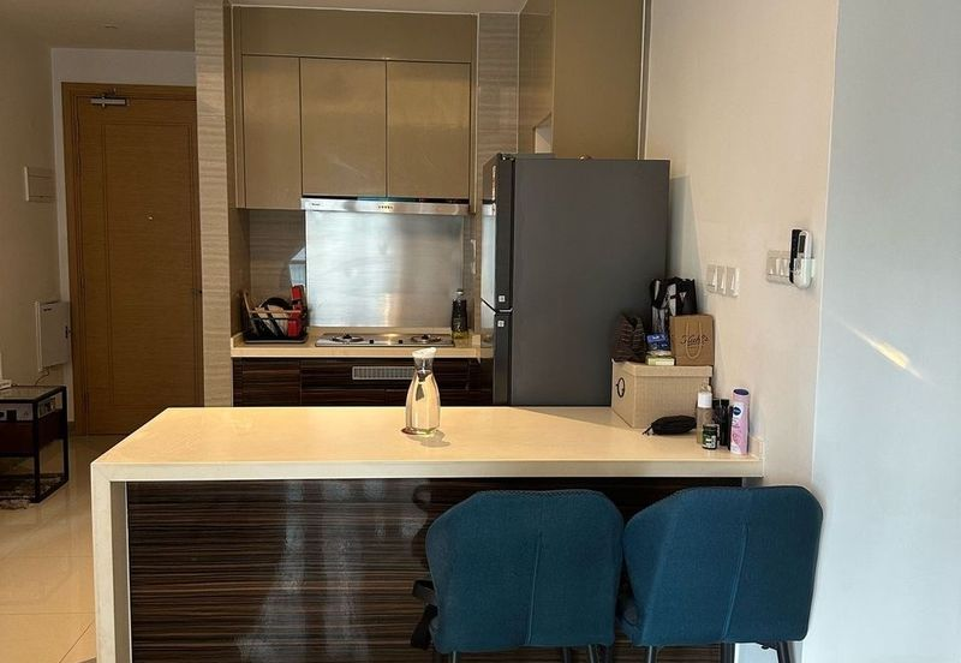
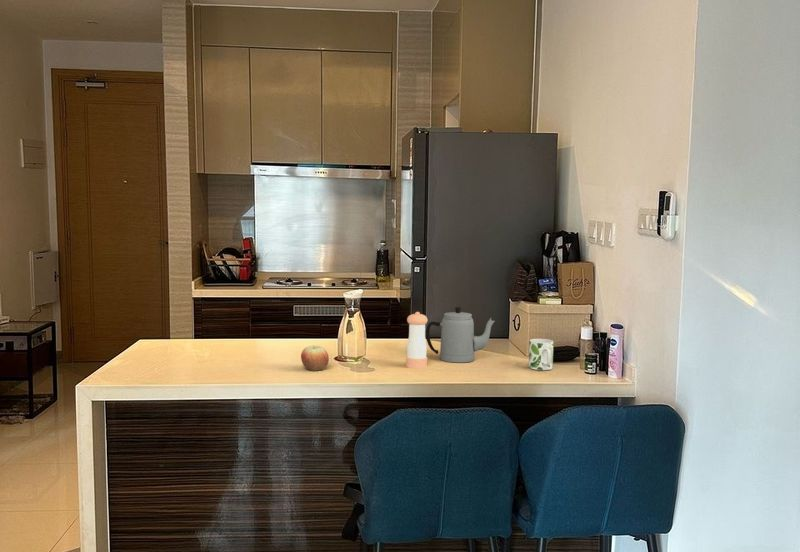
+ teapot [425,306,496,364]
+ mug [528,338,554,371]
+ apple [300,345,330,372]
+ pepper shaker [405,311,429,370]
